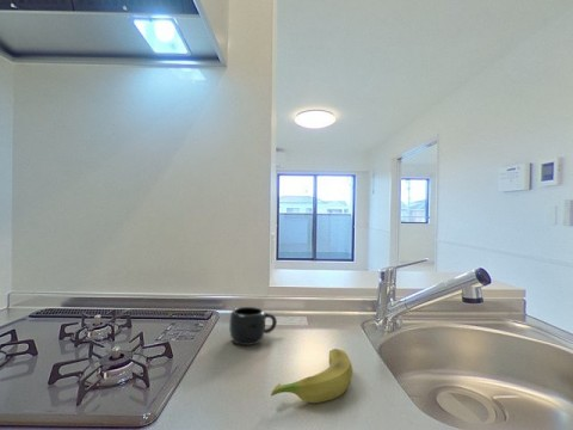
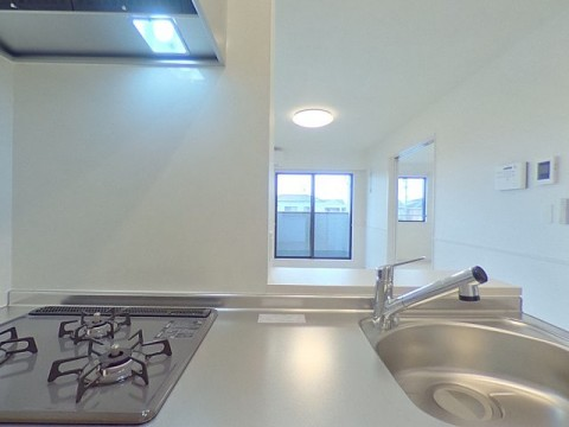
- mug [228,306,278,346]
- banana [270,348,353,404]
